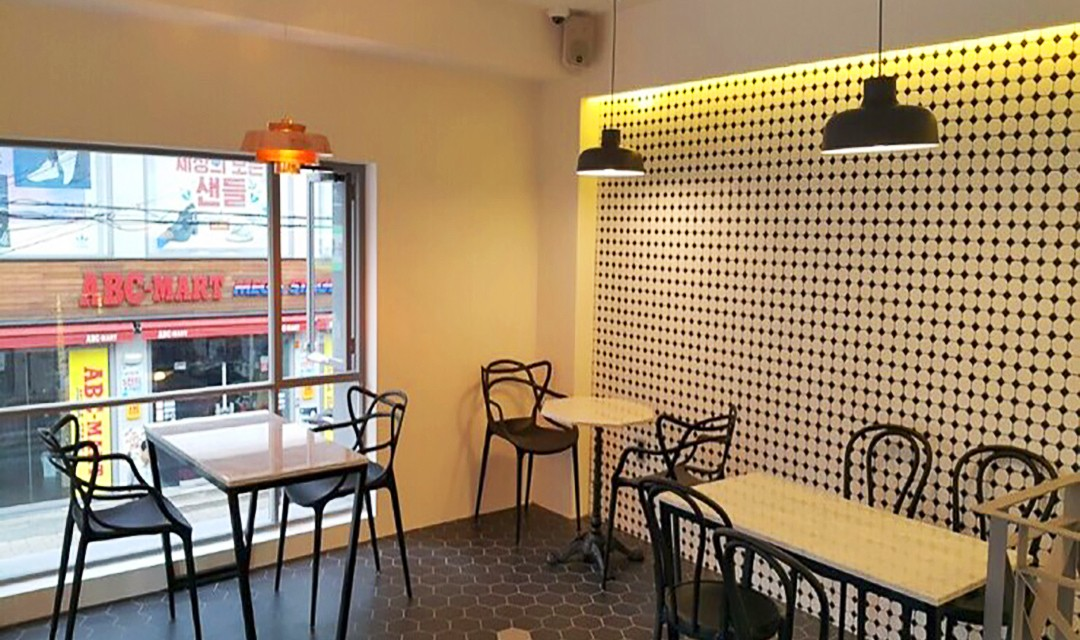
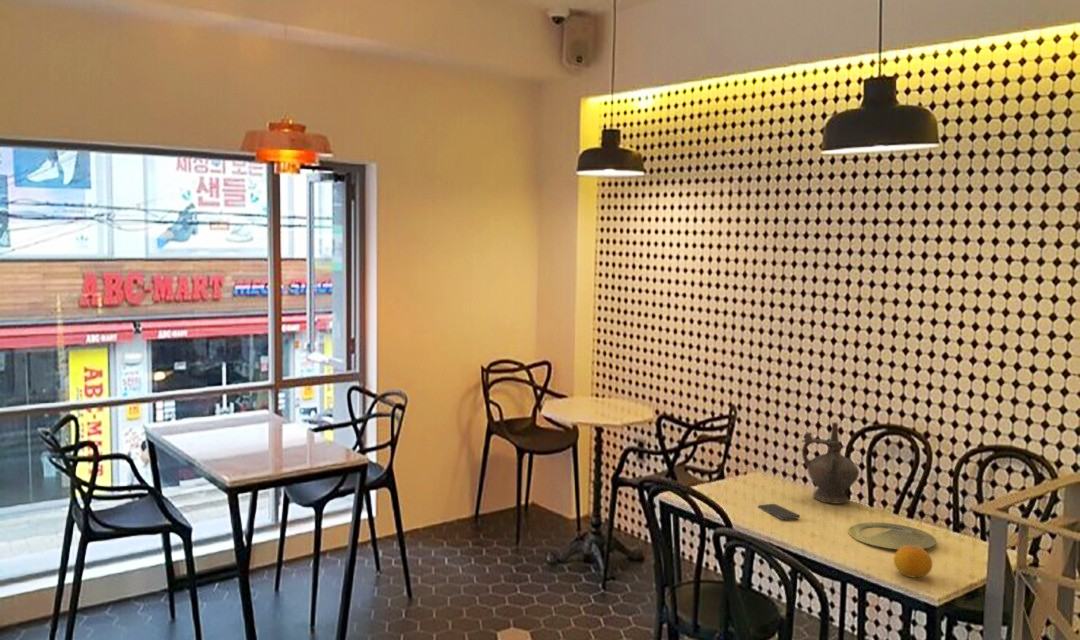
+ smartphone [757,503,801,521]
+ ceremonial vessel [801,421,860,505]
+ plate [847,522,938,551]
+ fruit [893,546,933,578]
